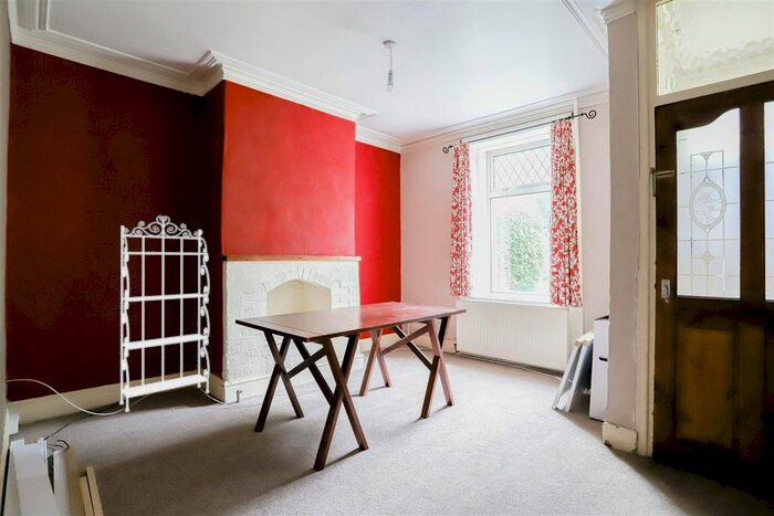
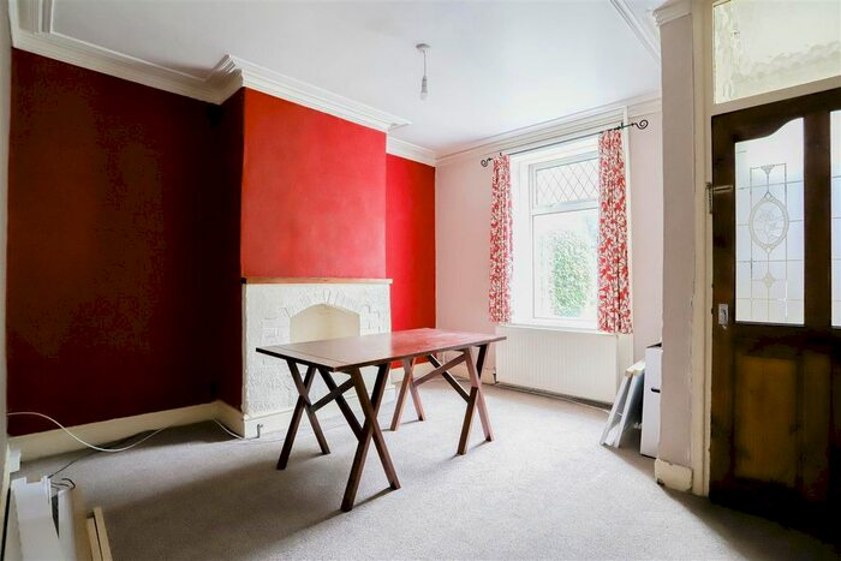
- bookshelf [118,214,210,413]
